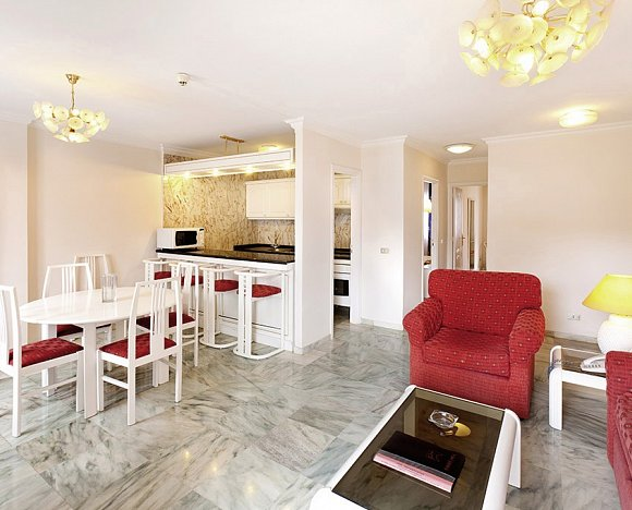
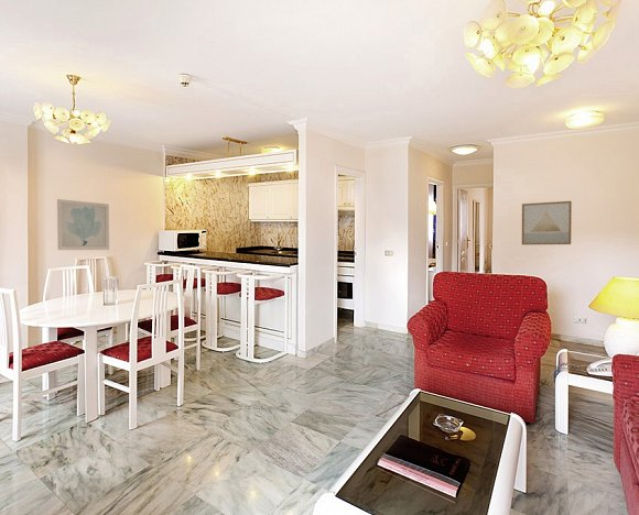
+ wall art [521,200,573,245]
+ wall art [56,198,110,251]
